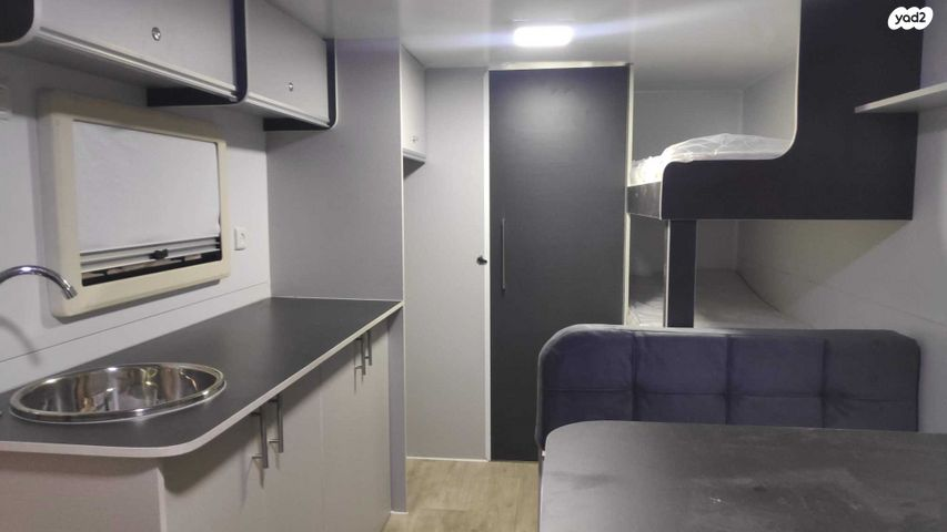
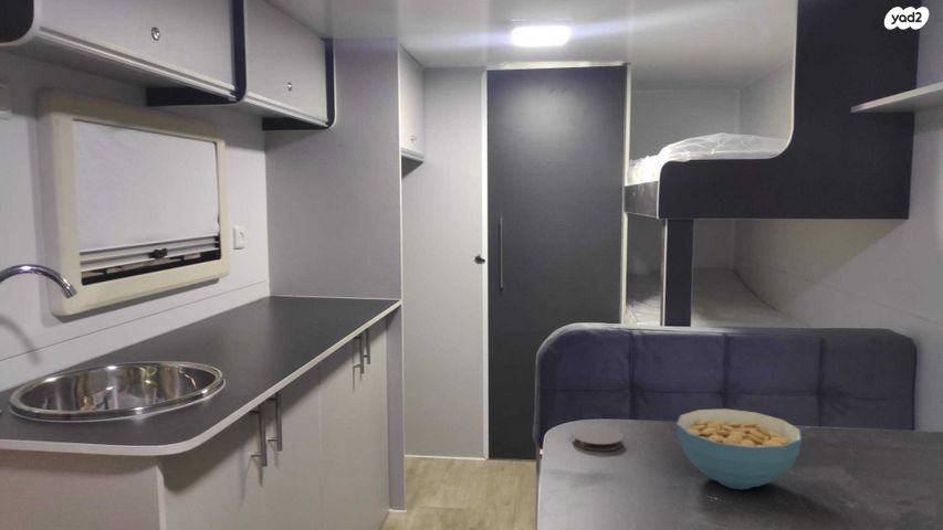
+ coaster [572,425,625,452]
+ cereal bowl [675,407,803,490]
